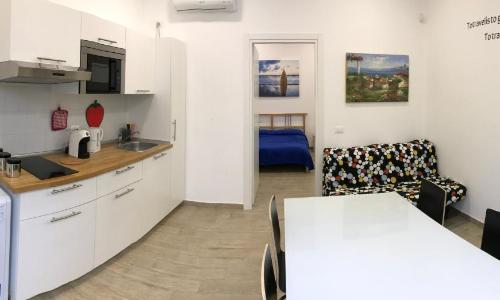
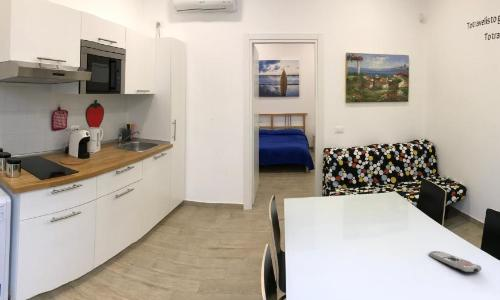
+ remote control [428,250,482,274]
